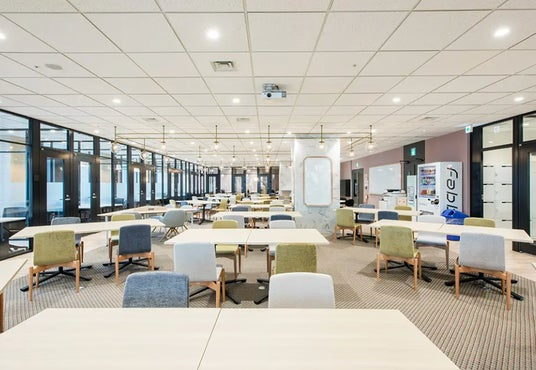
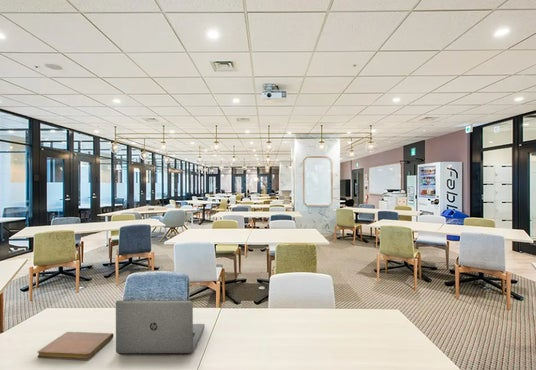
+ notebook [36,331,115,361]
+ laptop [115,299,206,356]
